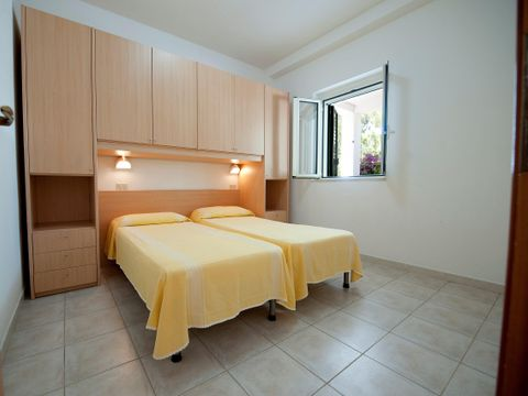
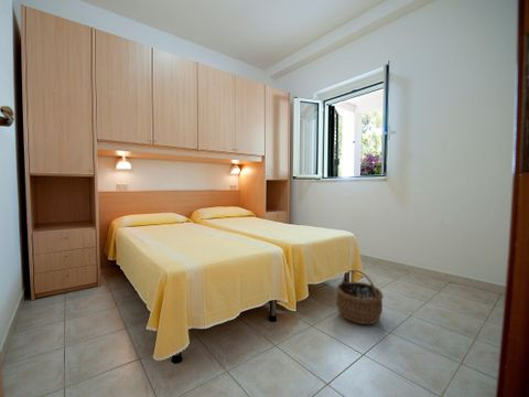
+ wicker basket [335,269,385,325]
